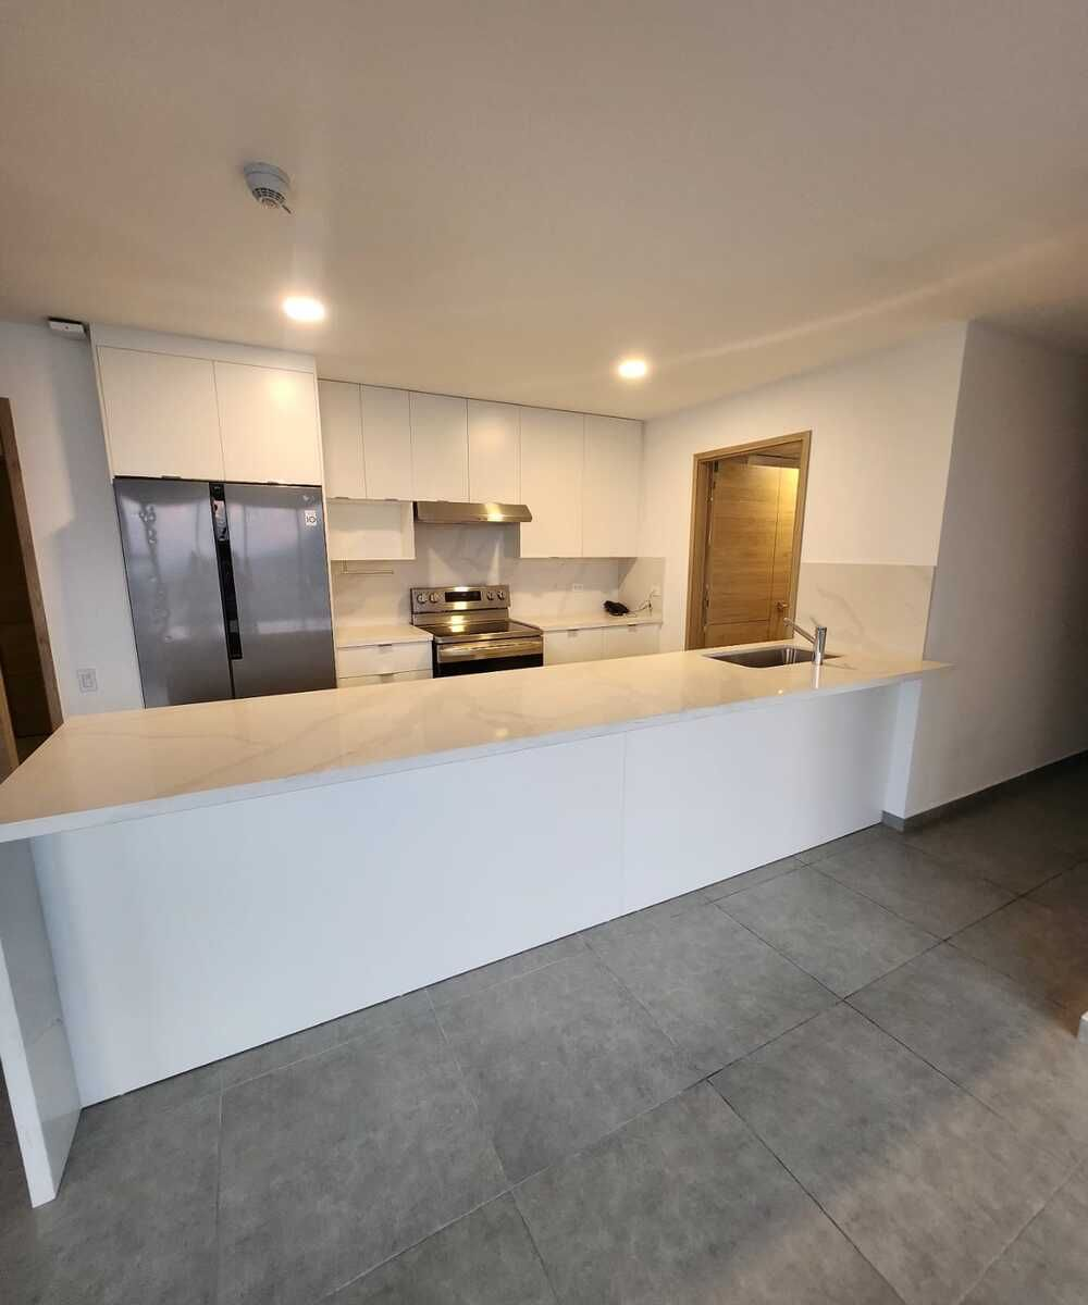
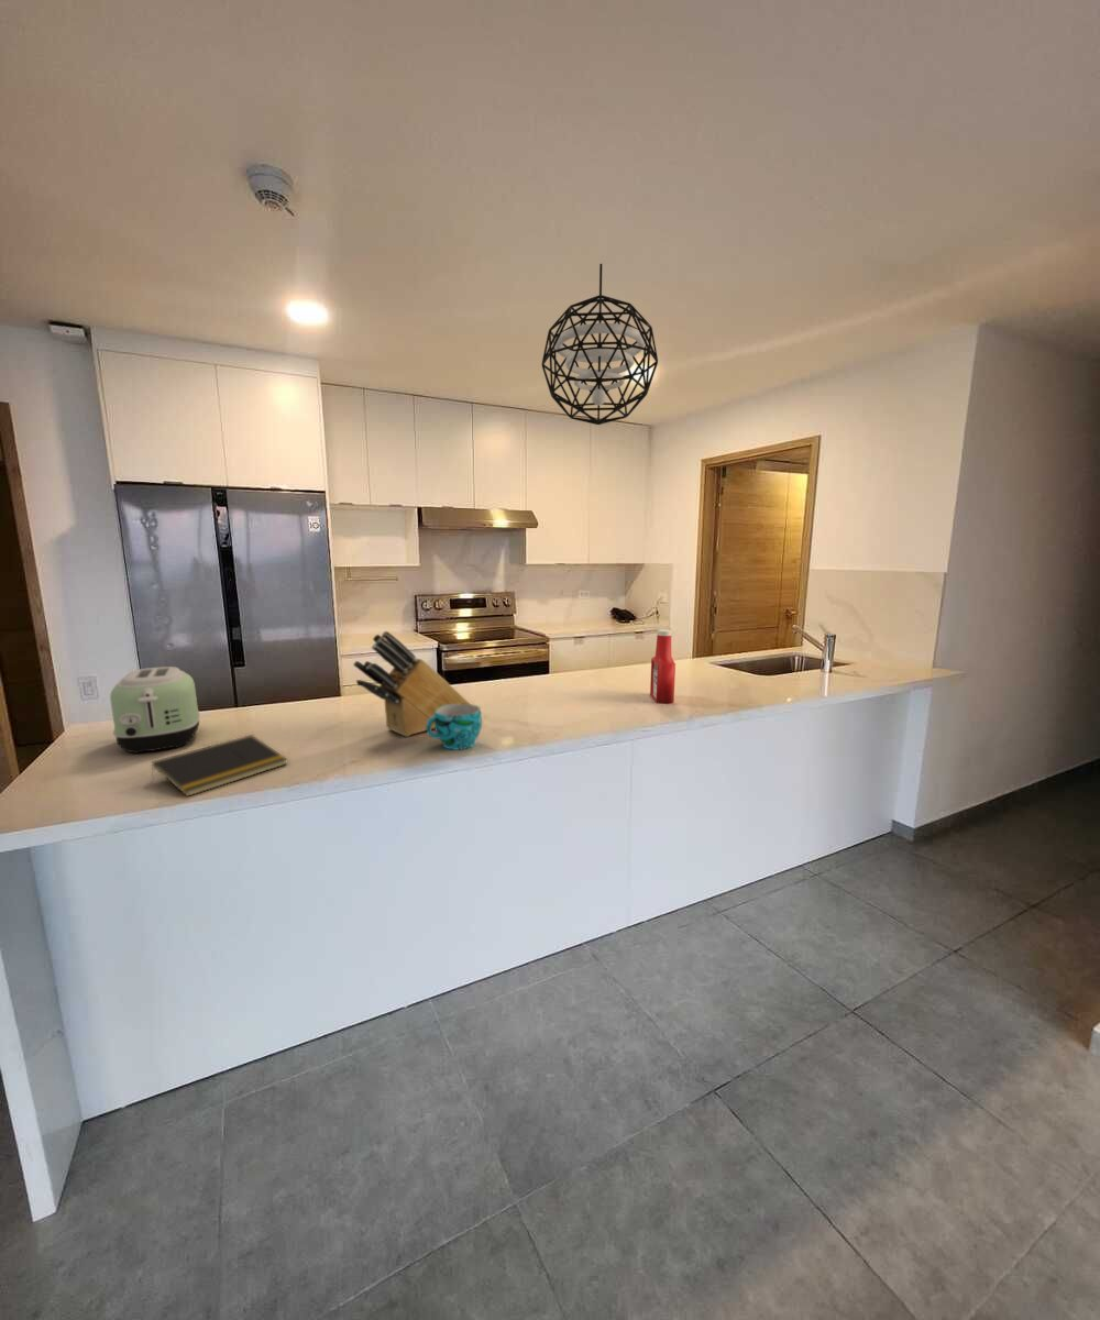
+ notepad [151,734,288,798]
+ knife block [352,630,471,737]
+ toaster [109,666,201,755]
+ pendant light [541,263,659,426]
+ soap bottle [649,628,676,704]
+ cup [426,703,483,751]
